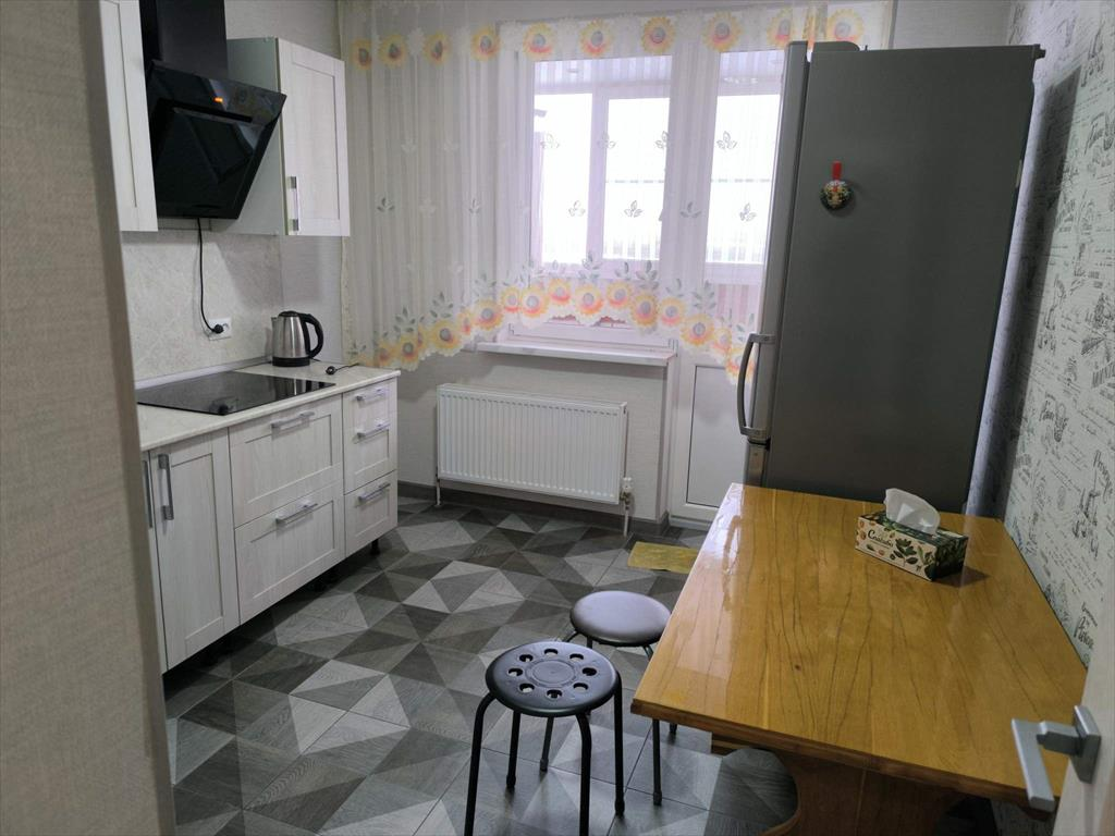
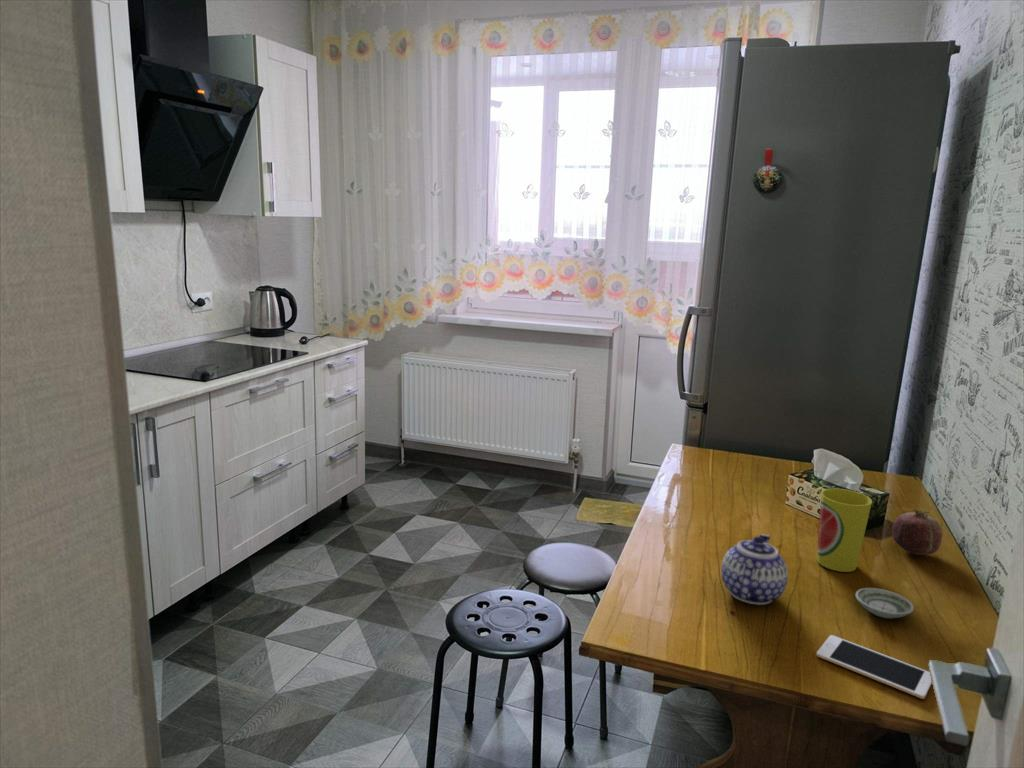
+ cell phone [815,634,933,700]
+ teapot [720,533,789,606]
+ saucer [855,587,915,619]
+ cup [816,488,873,573]
+ fruit [891,508,943,556]
